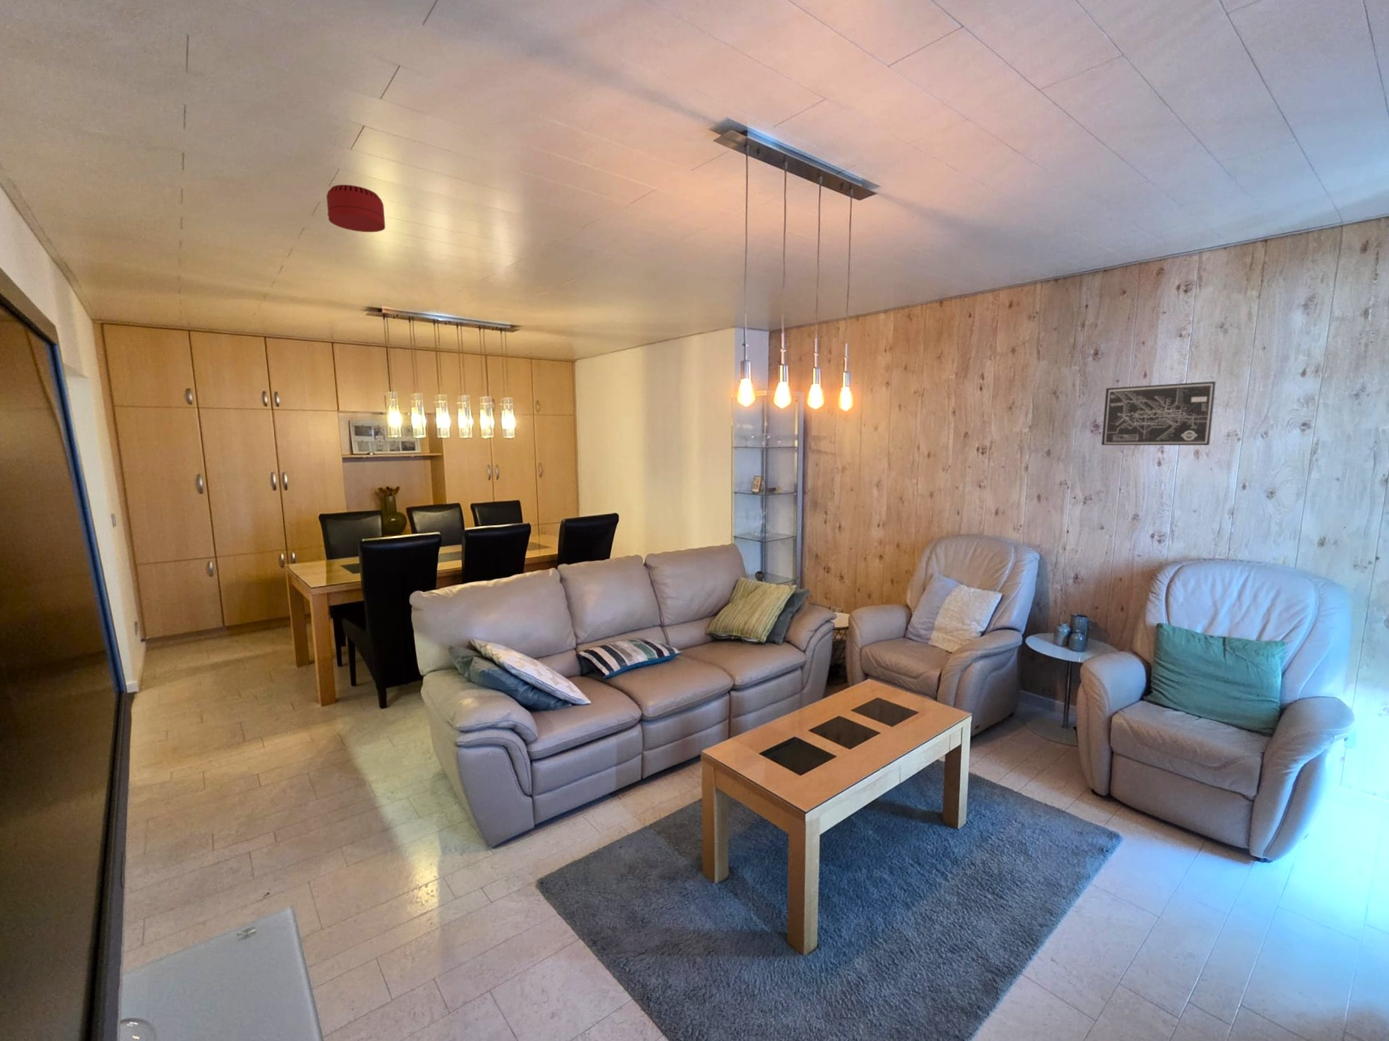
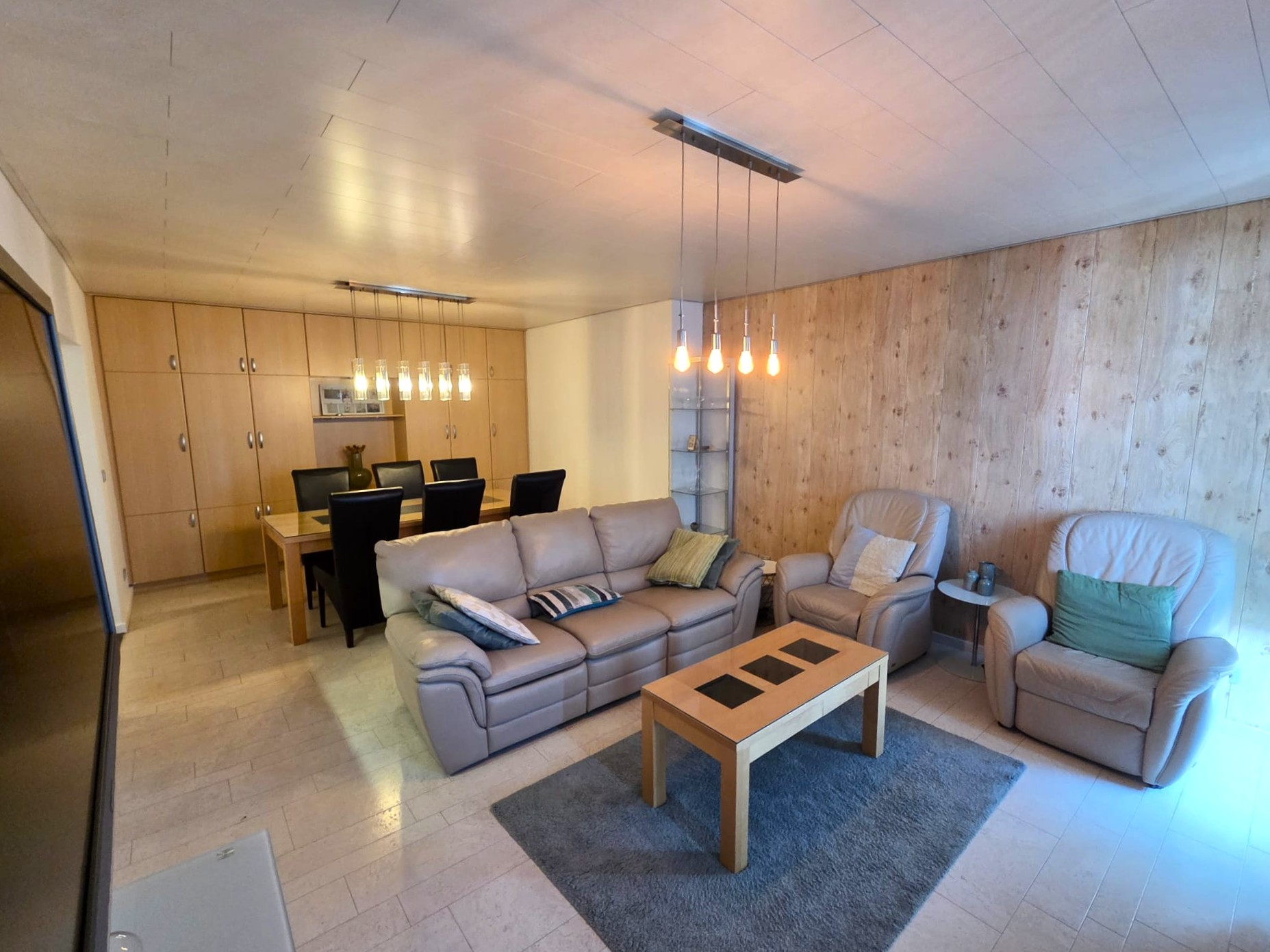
- smoke detector [326,184,386,233]
- wall art [1100,381,1217,446]
